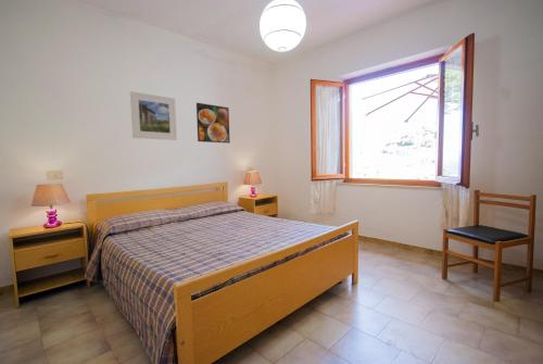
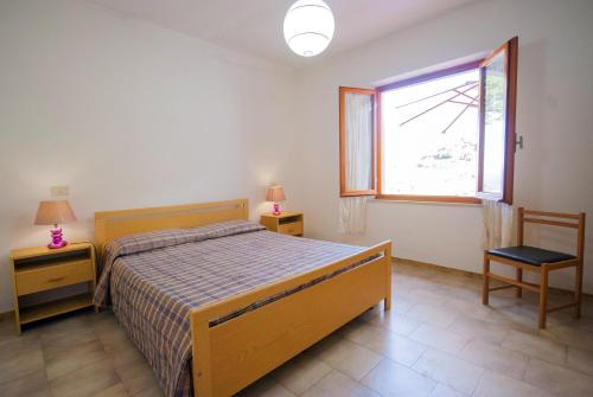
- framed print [195,102,231,145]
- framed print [129,90,178,141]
